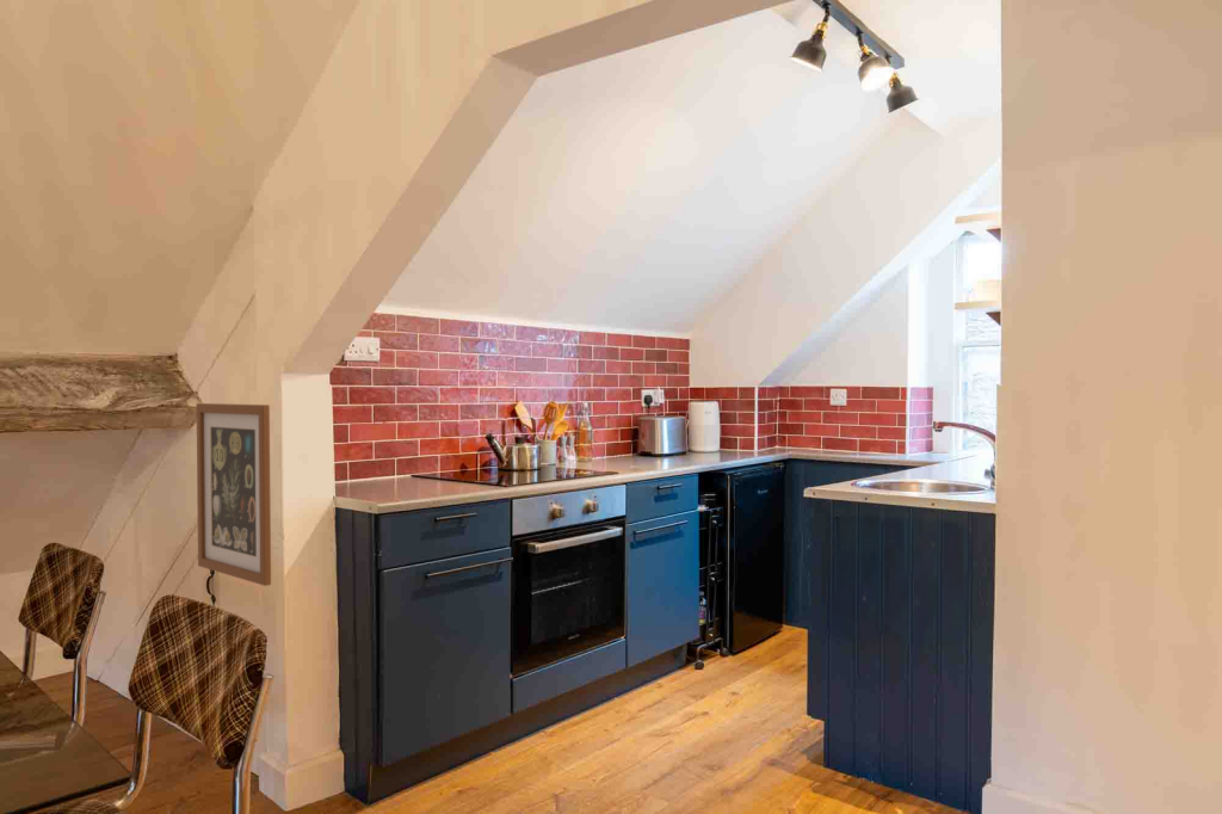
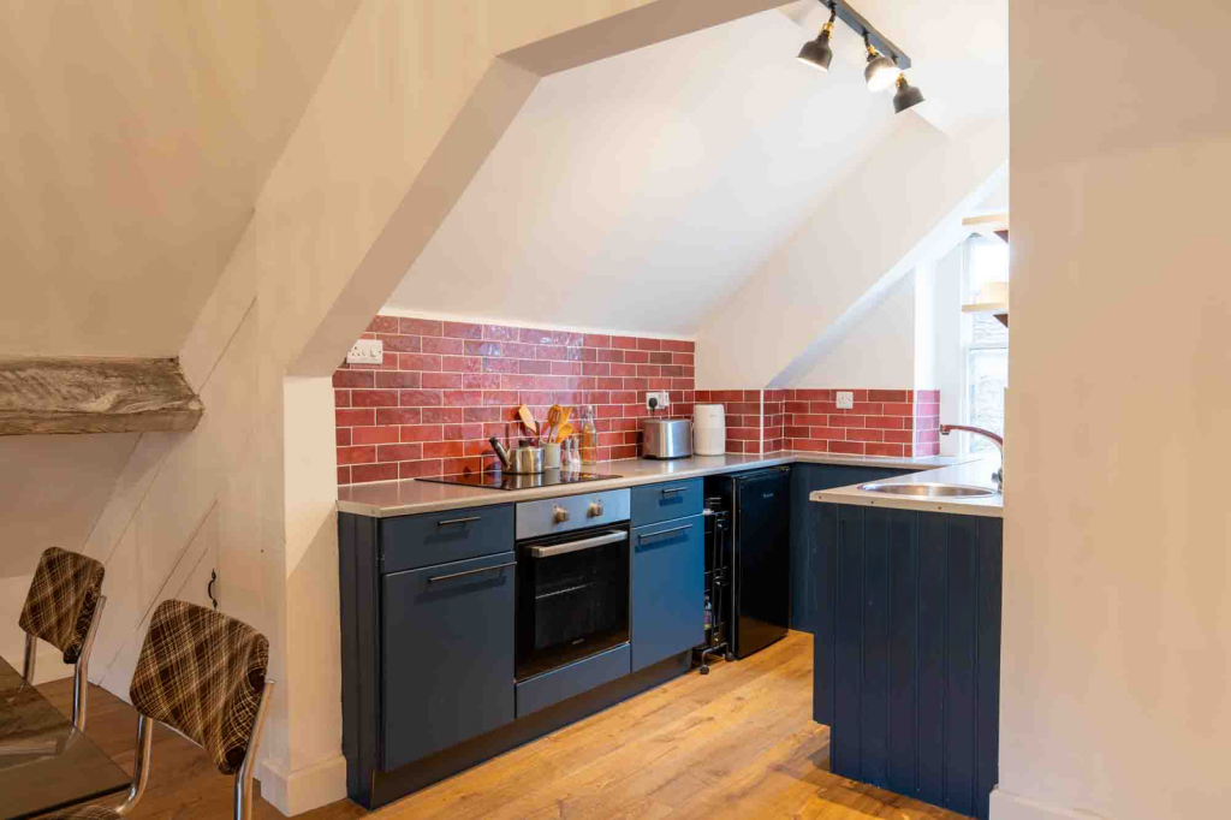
- wall art [196,402,272,587]
